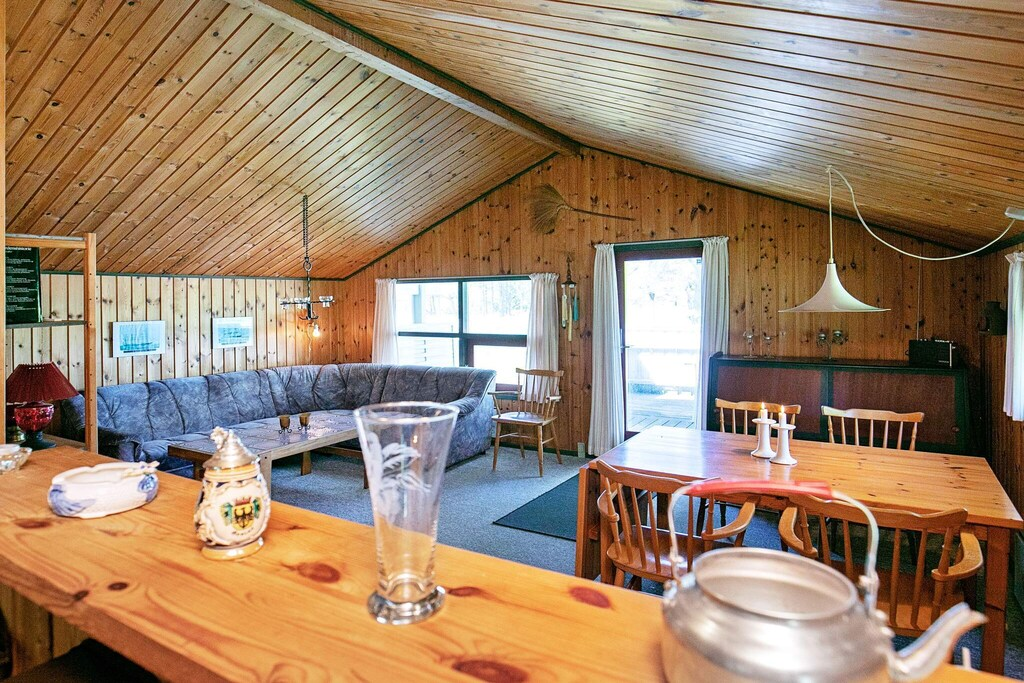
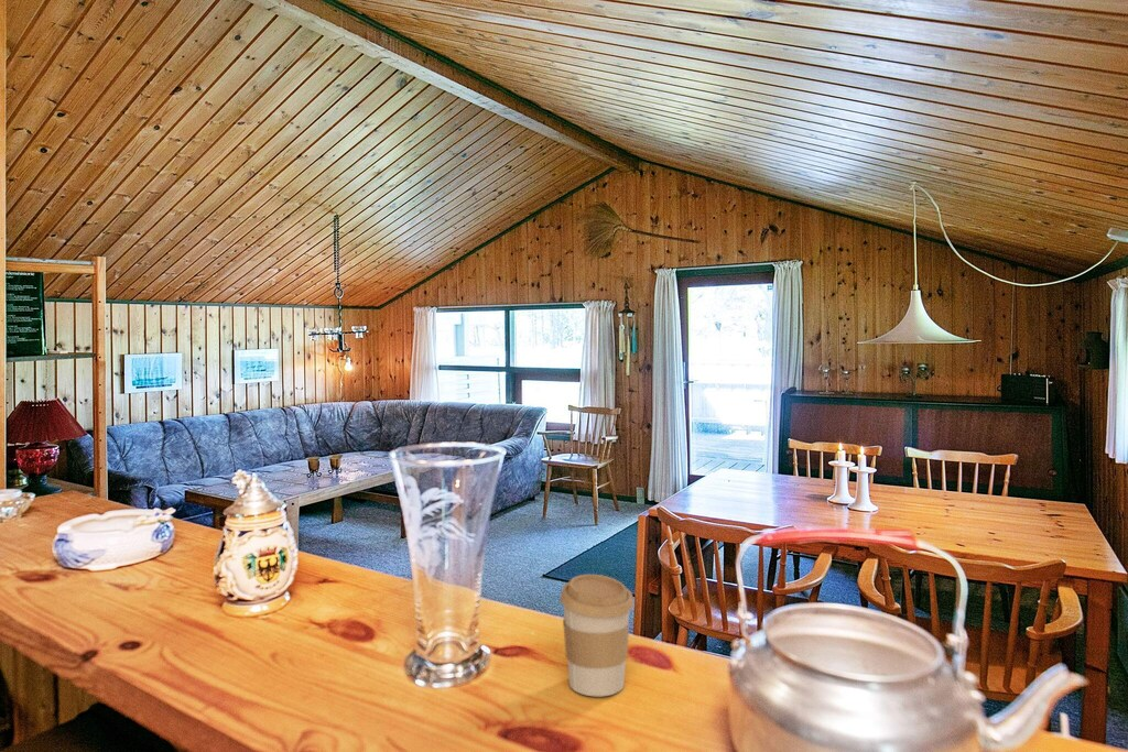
+ coffee cup [558,574,634,698]
